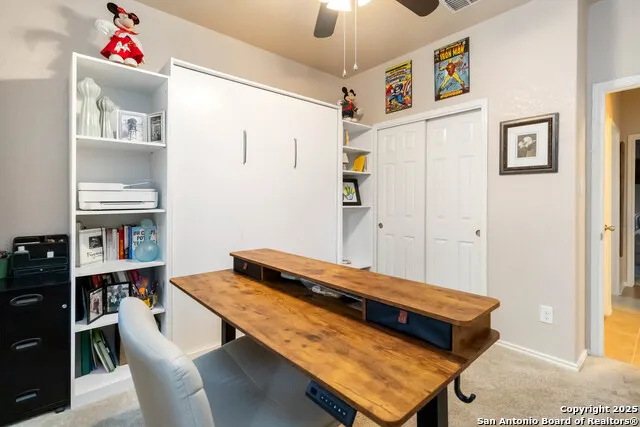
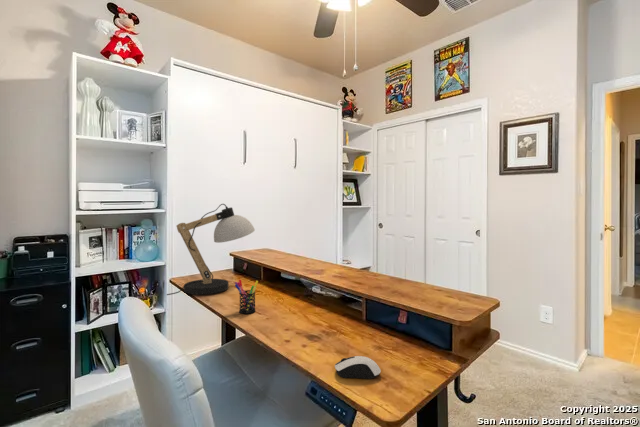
+ desk lamp [166,203,256,296]
+ pen holder [234,279,259,315]
+ computer mouse [334,355,382,380]
